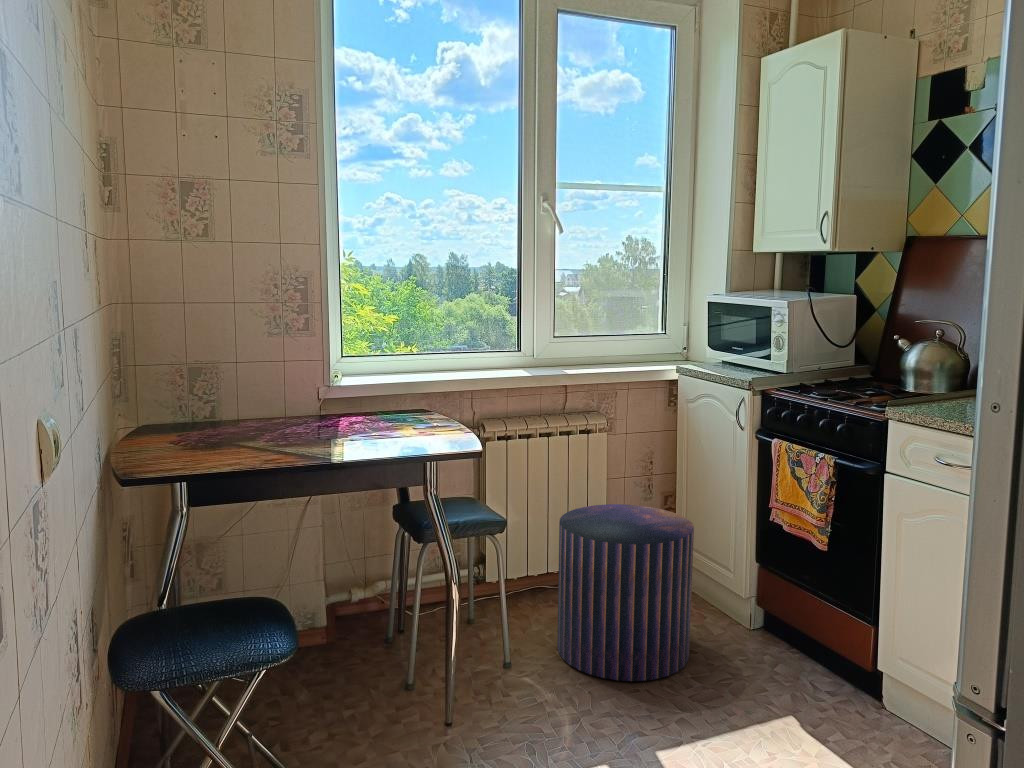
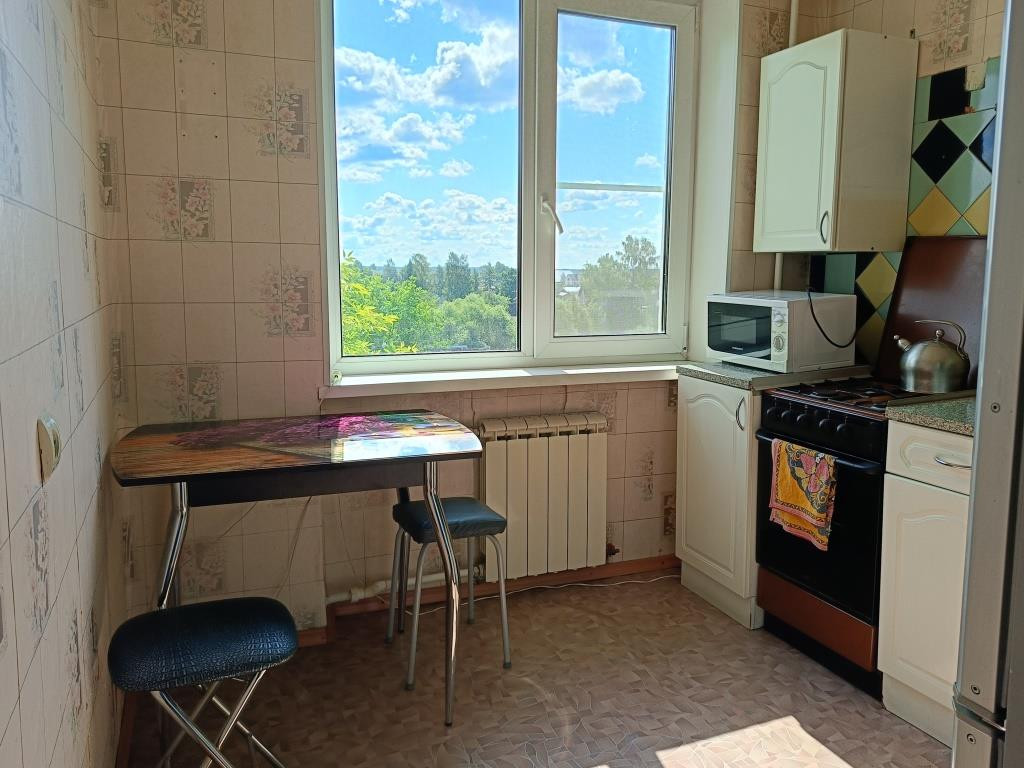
- stool [556,503,695,682]
